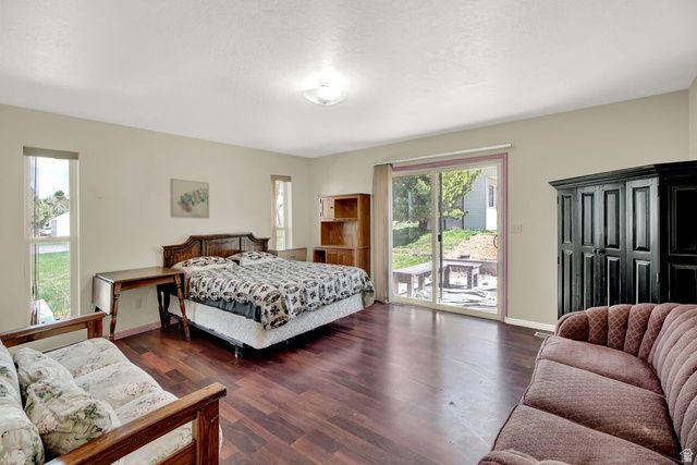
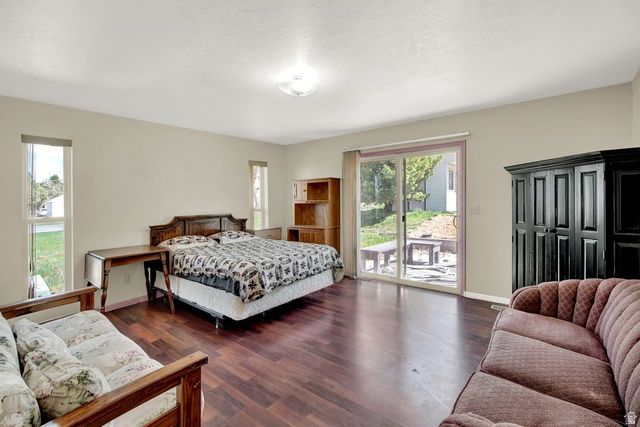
- wall art [169,178,210,220]
